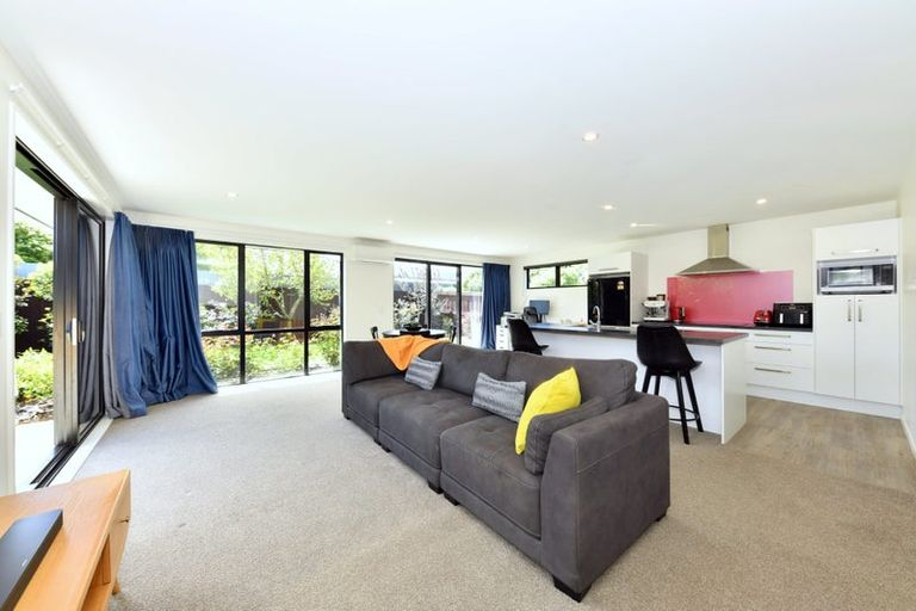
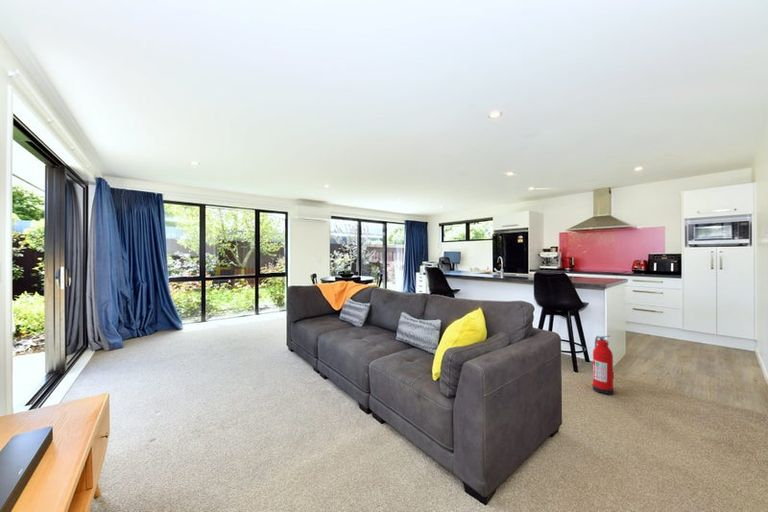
+ fire extinguisher [592,335,615,396]
